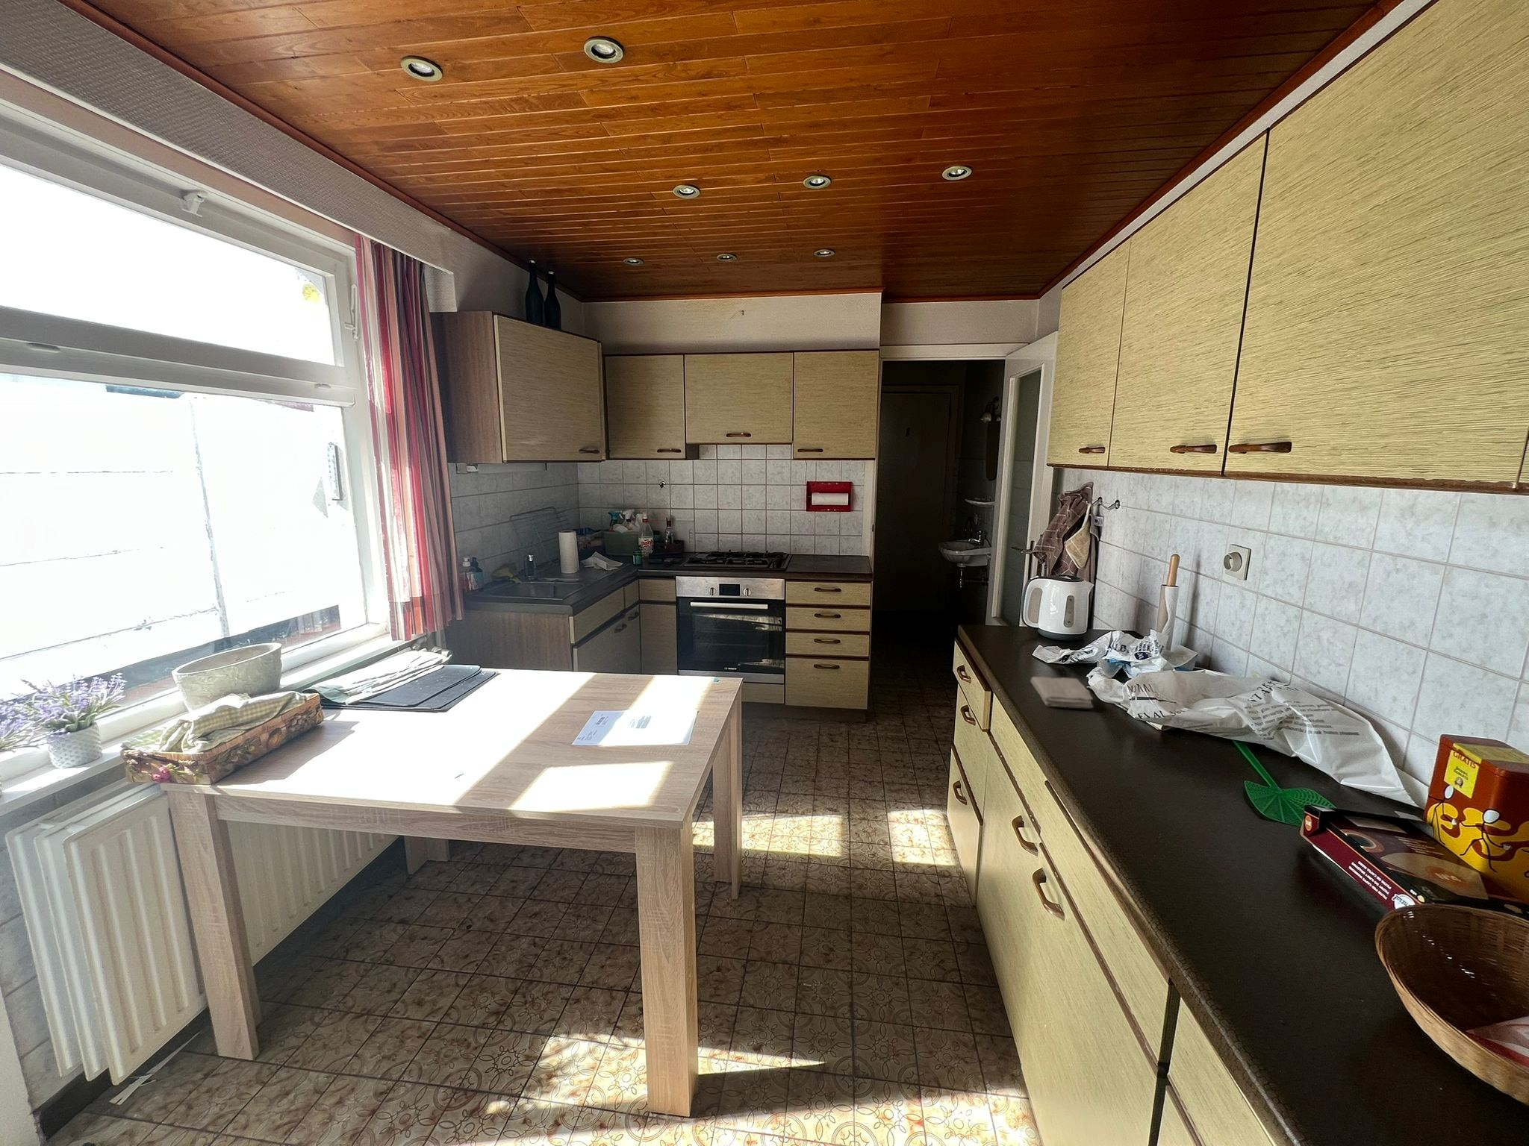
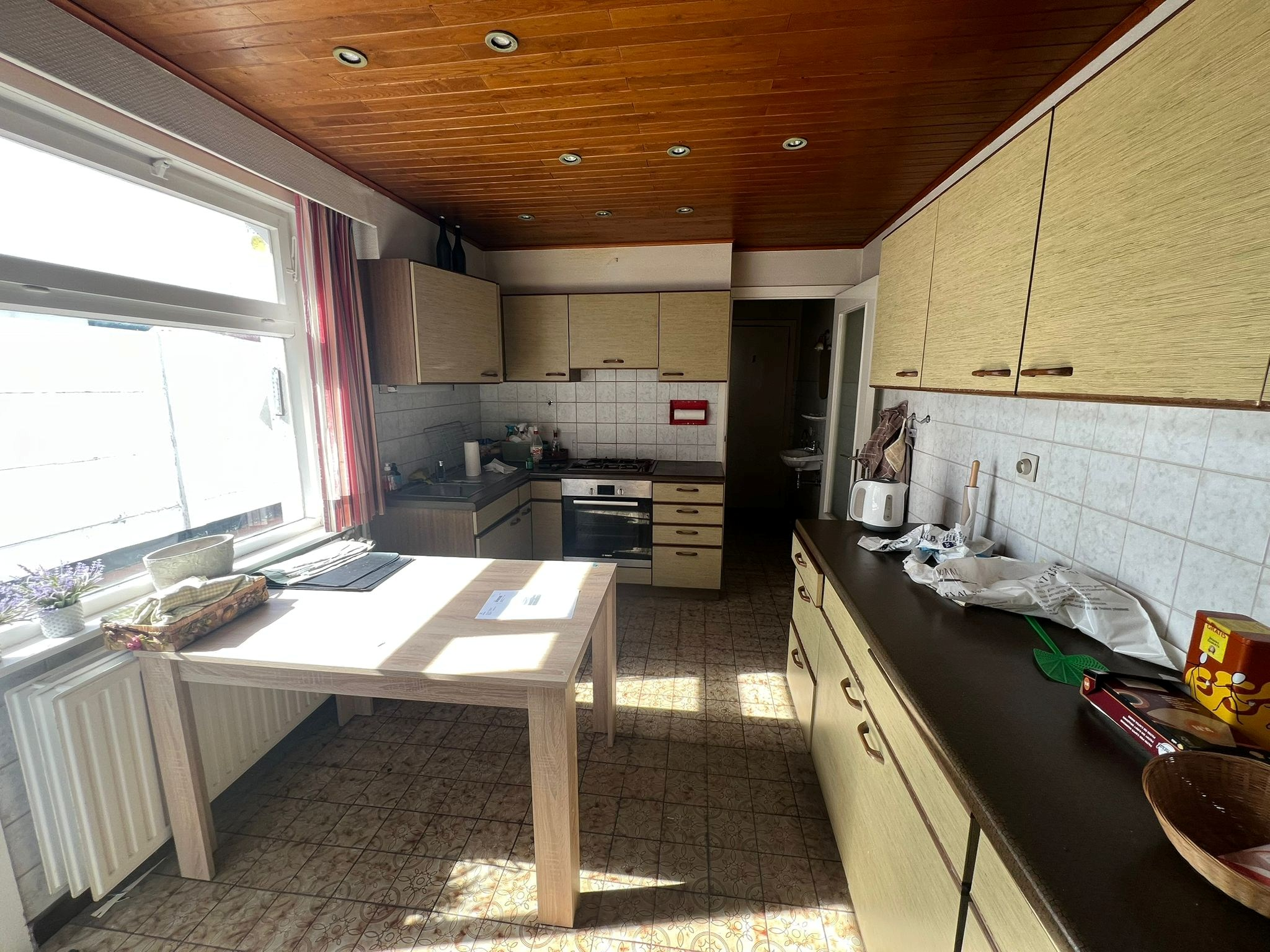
- washcloth [1029,677,1093,709]
